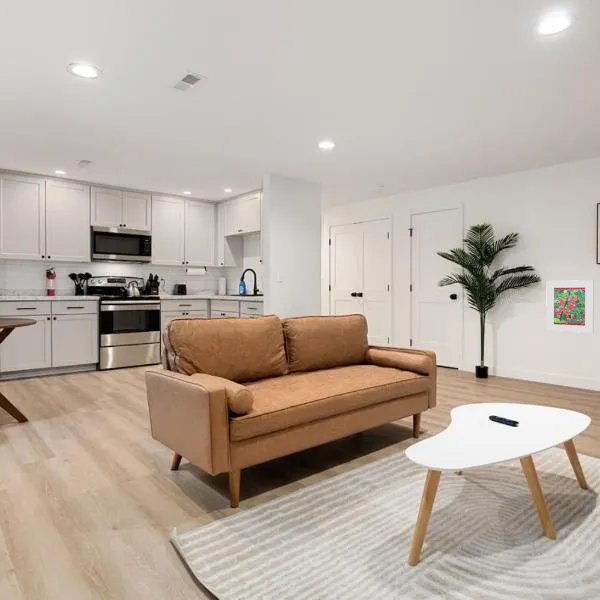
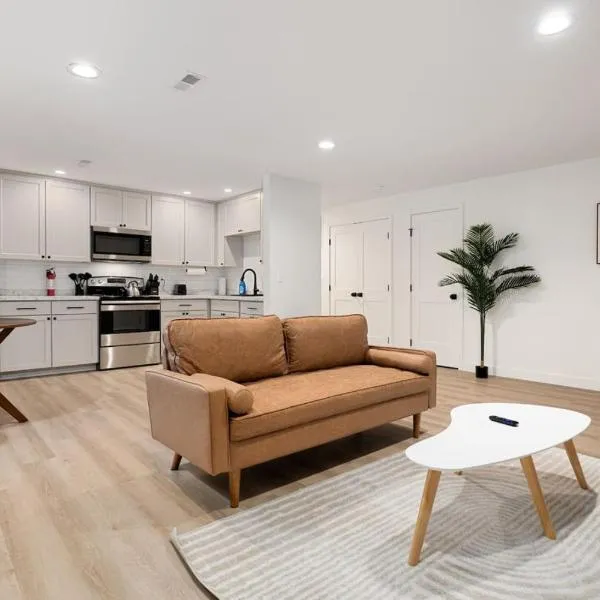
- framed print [545,279,595,334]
